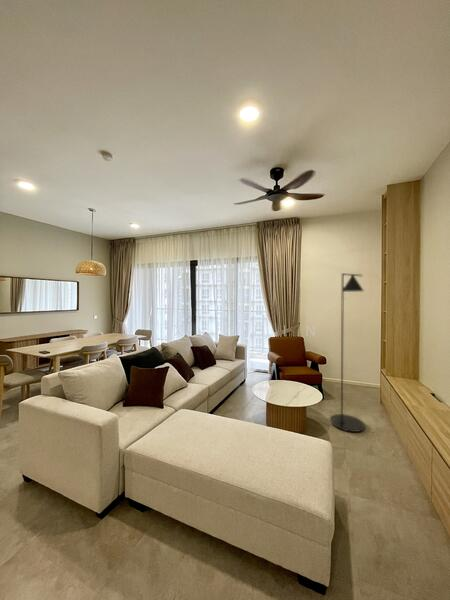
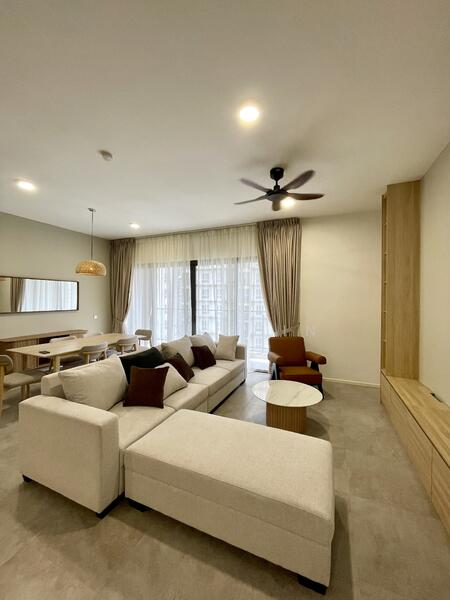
- floor lamp [329,272,366,433]
